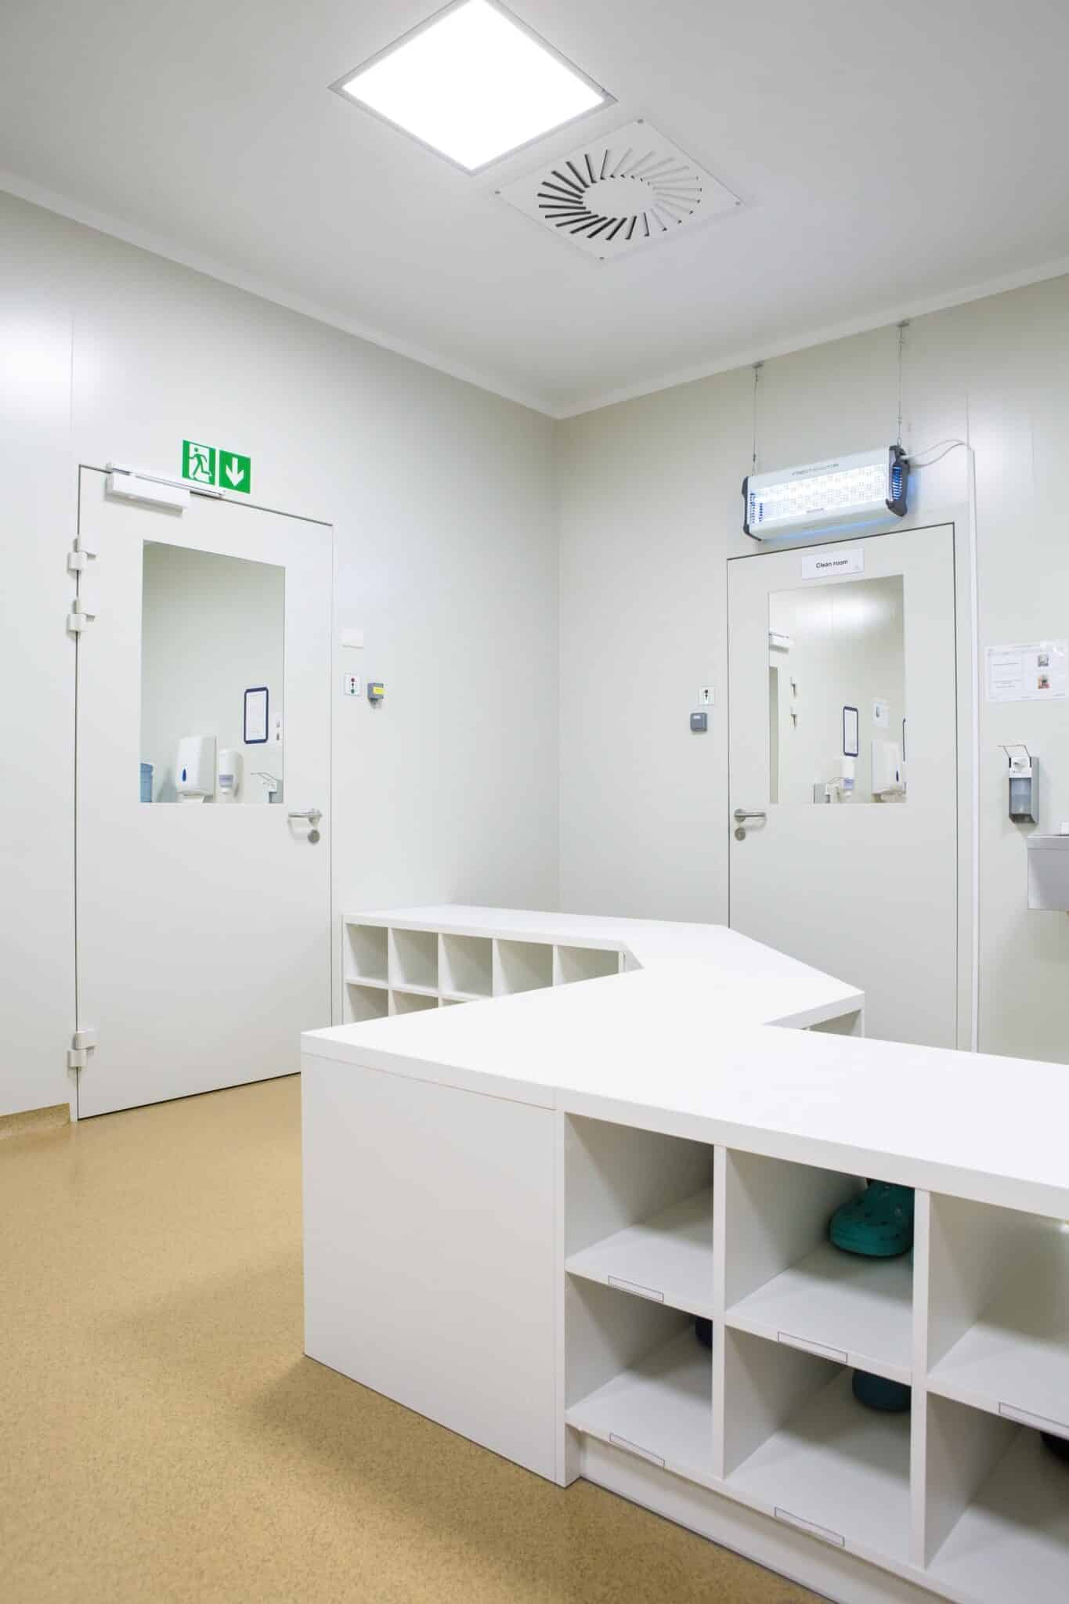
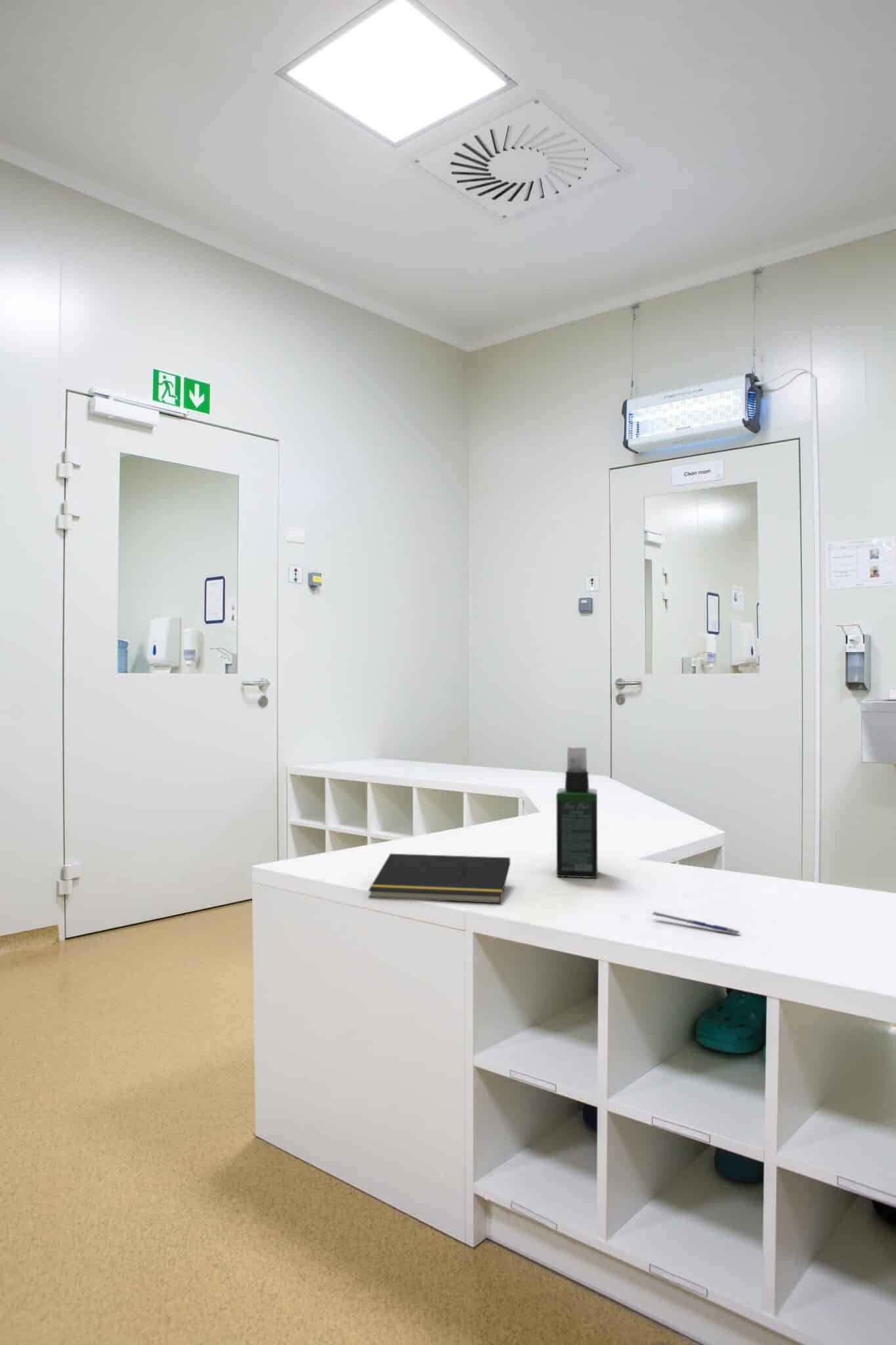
+ pen [651,911,741,935]
+ notepad [368,853,511,904]
+ spray bottle [555,745,598,879]
